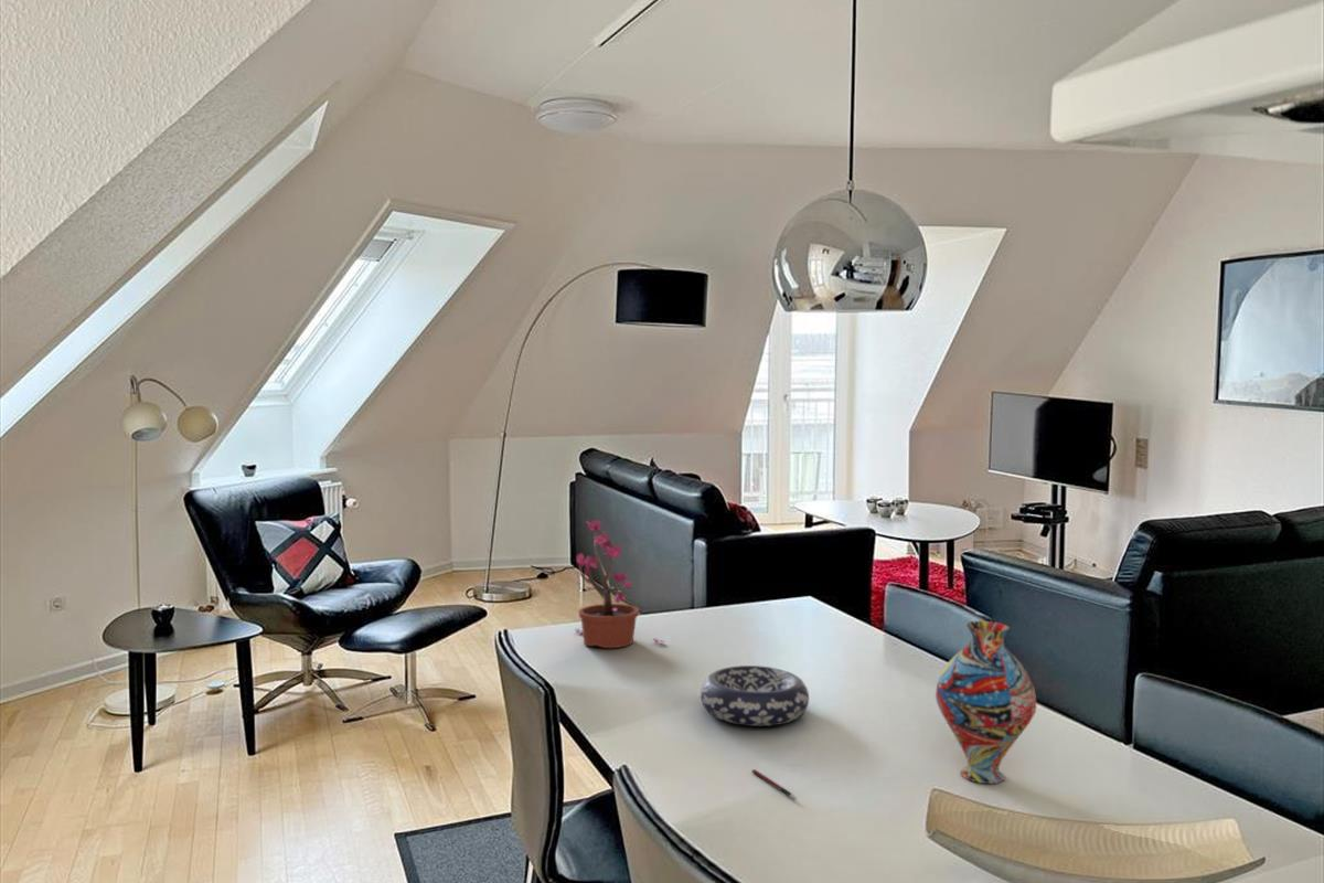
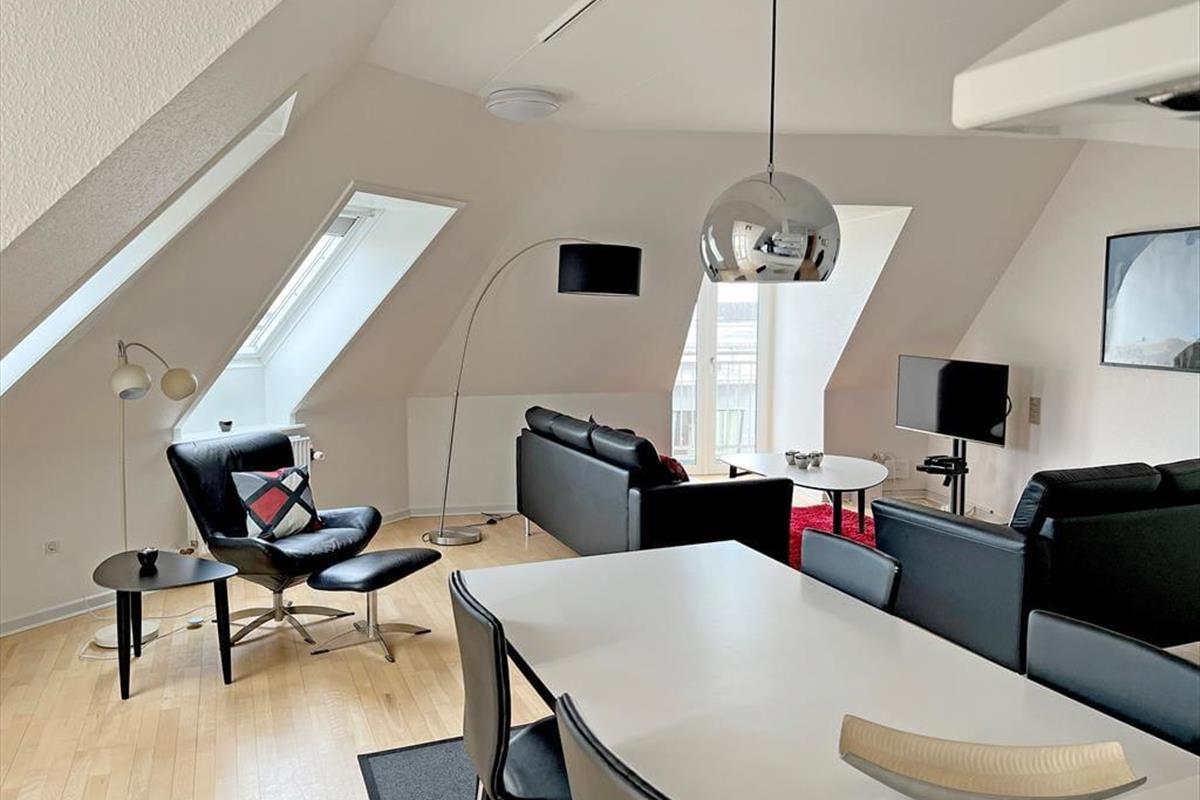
- vase [935,620,1037,785]
- potted plant [574,519,665,649]
- pen [750,768,798,800]
- decorative bowl [700,664,810,727]
